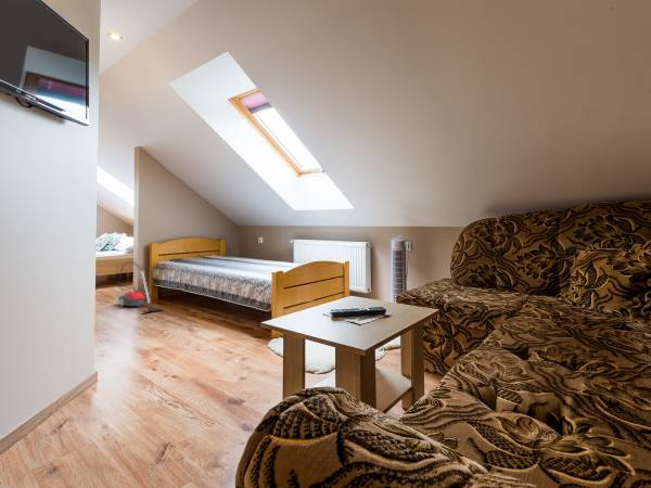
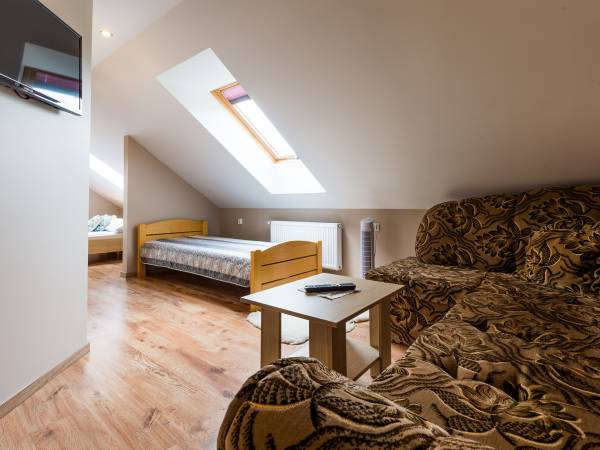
- vacuum cleaner [116,261,164,313]
